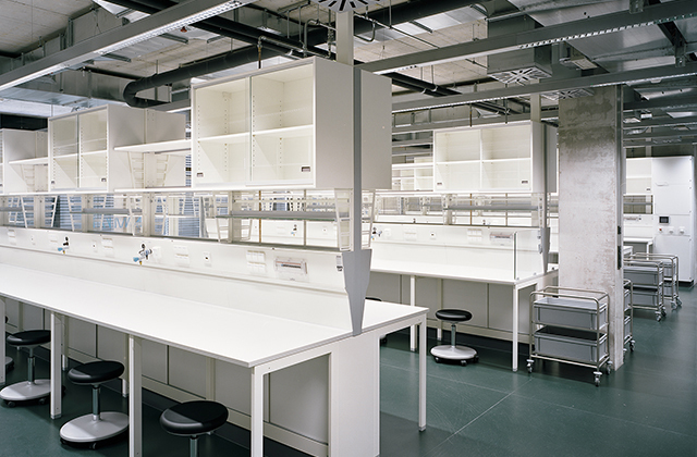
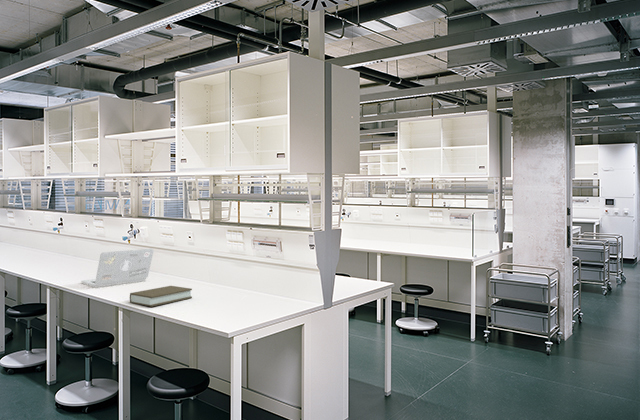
+ laptop [80,248,154,288]
+ book [129,285,193,308]
